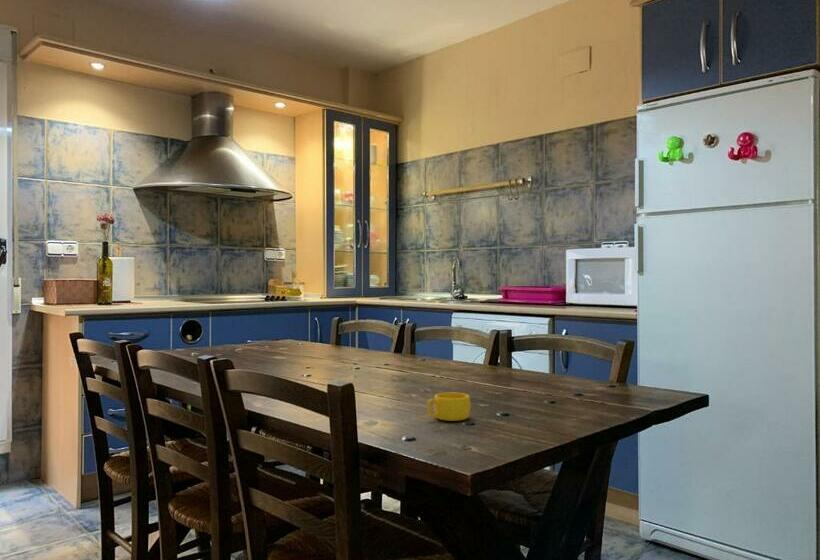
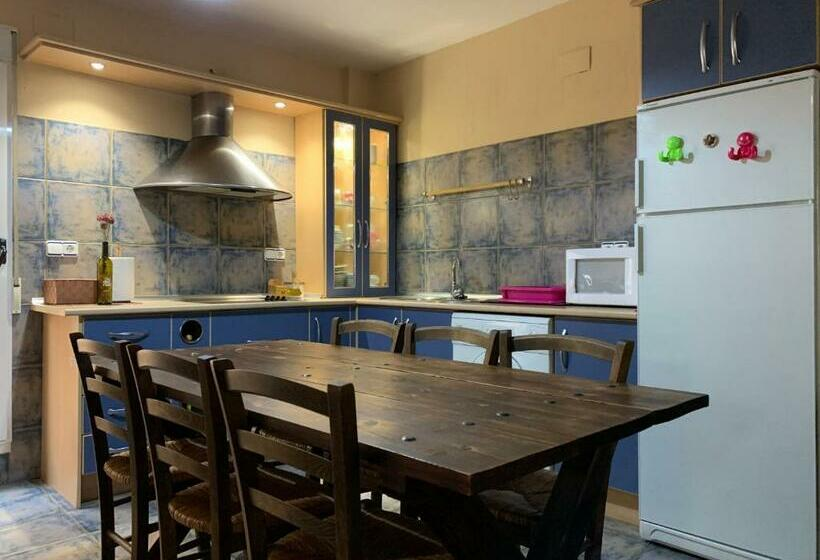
- cup [426,392,472,422]
